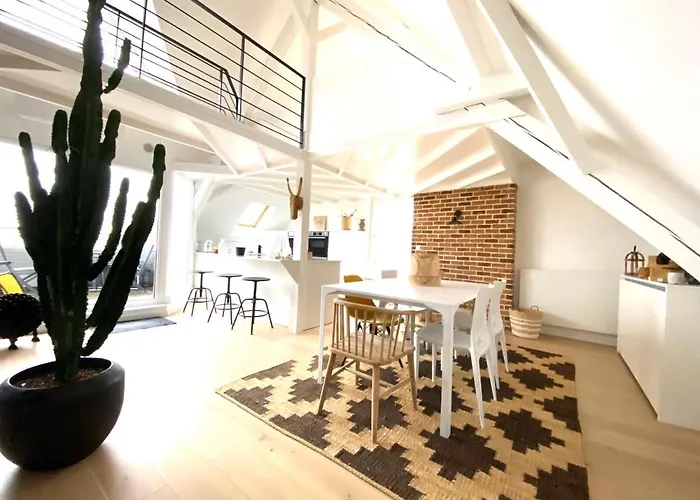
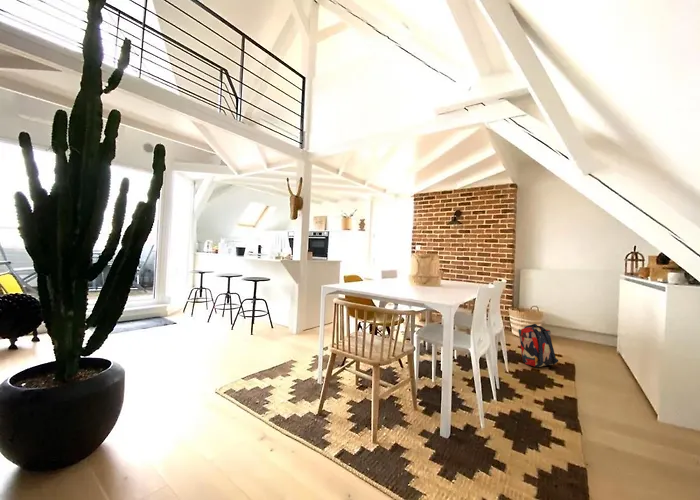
+ backpack [518,323,559,368]
